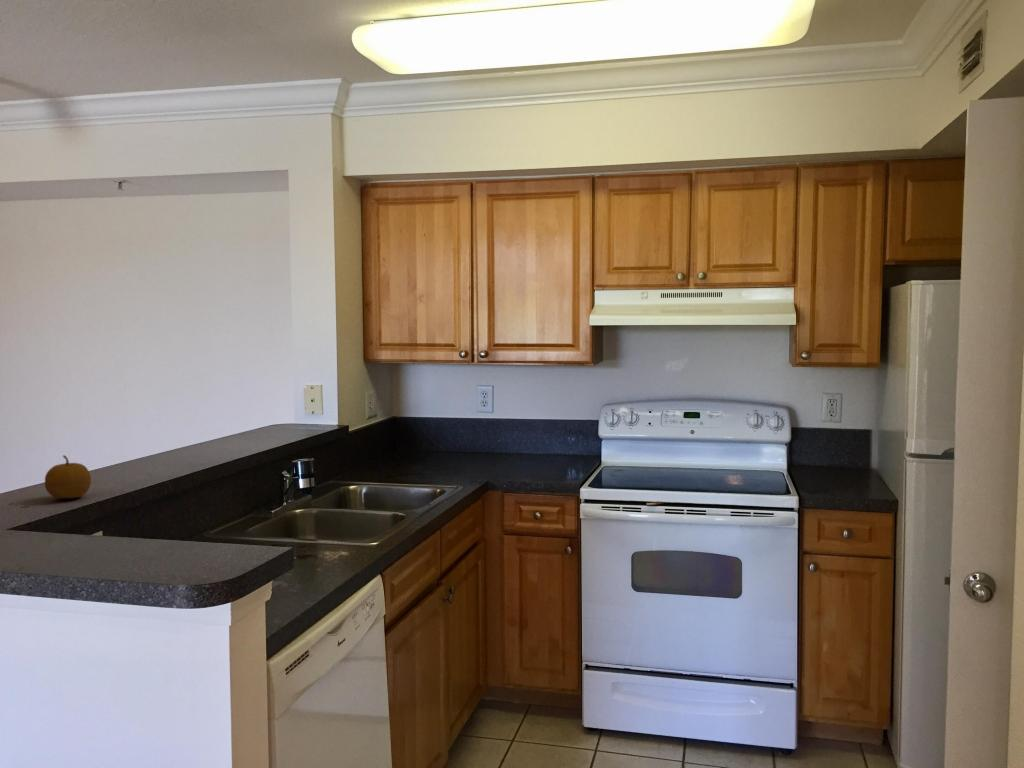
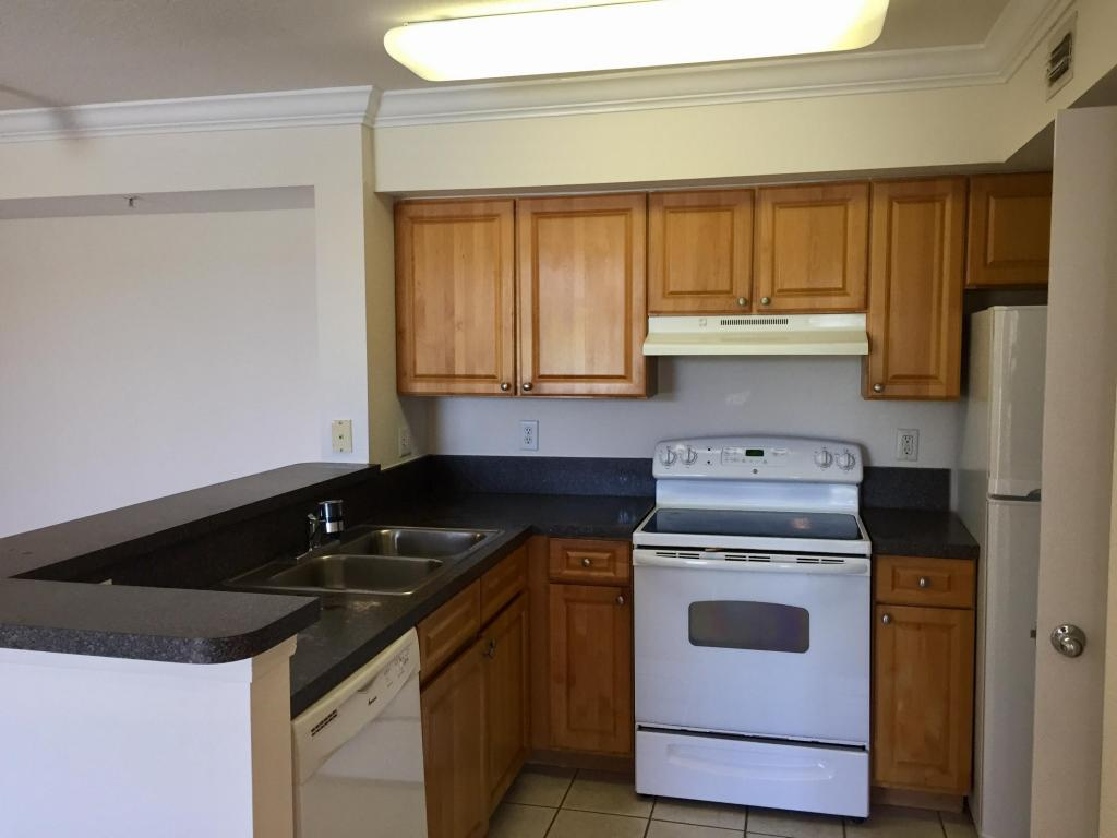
- fruit [44,454,92,500]
